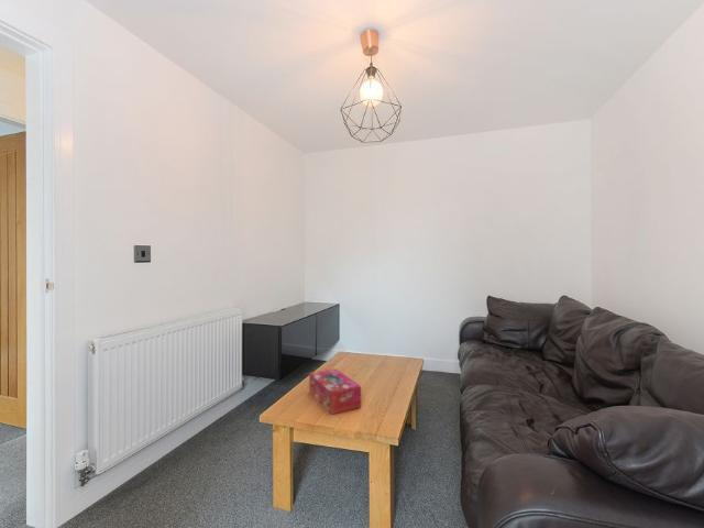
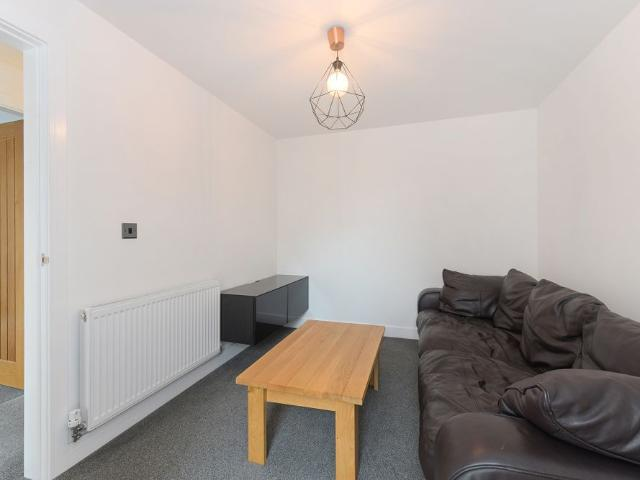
- tissue box [308,367,362,416]
